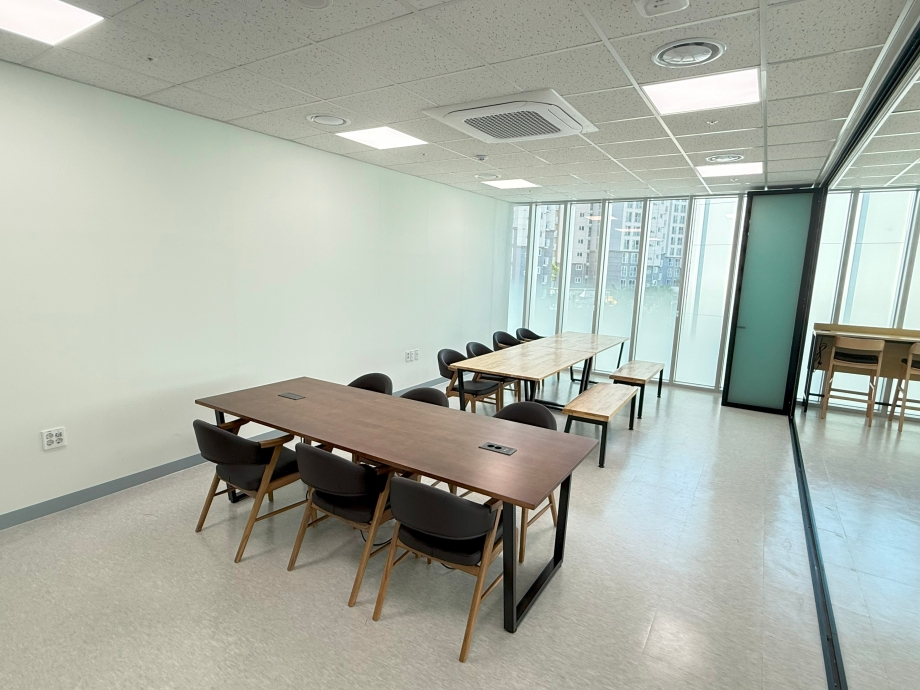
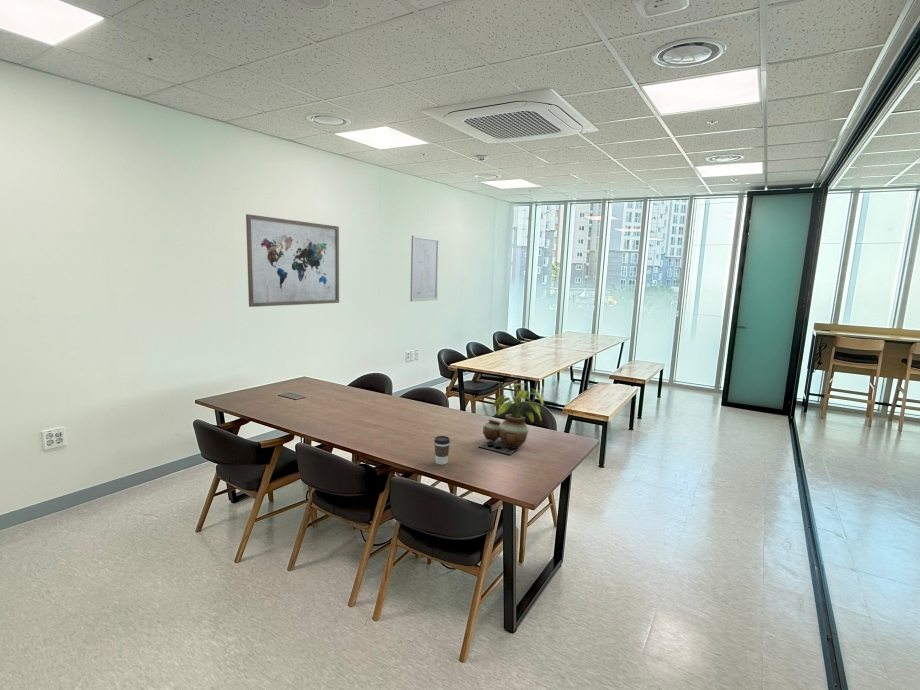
+ wall art [245,213,340,308]
+ coffee cup [433,435,451,466]
+ wall art [409,235,440,302]
+ potted plant [482,382,545,450]
